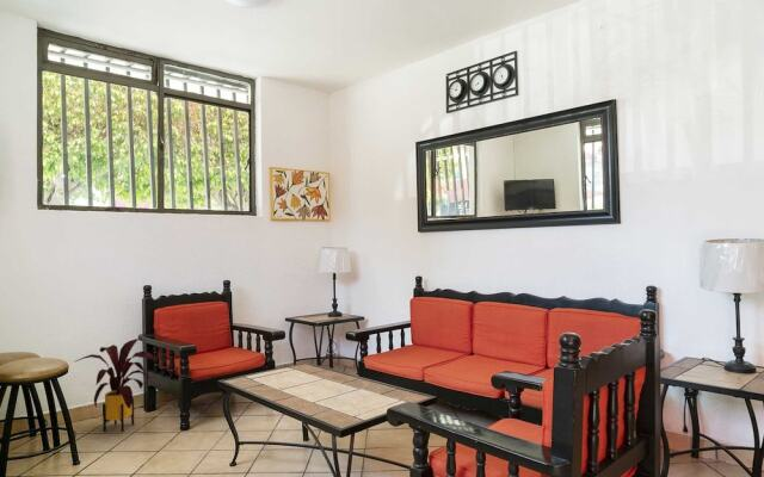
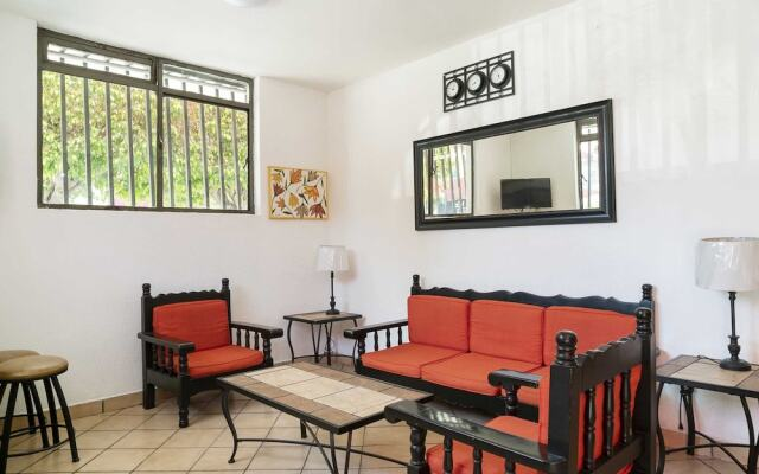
- house plant [74,337,161,433]
